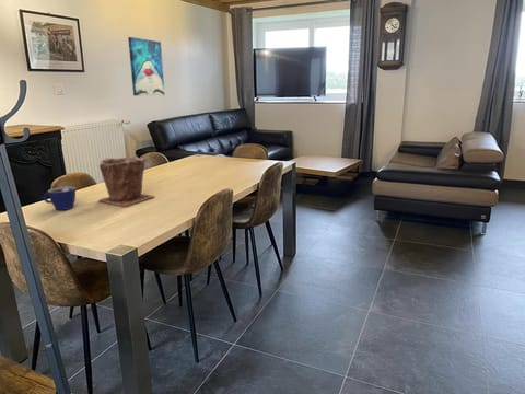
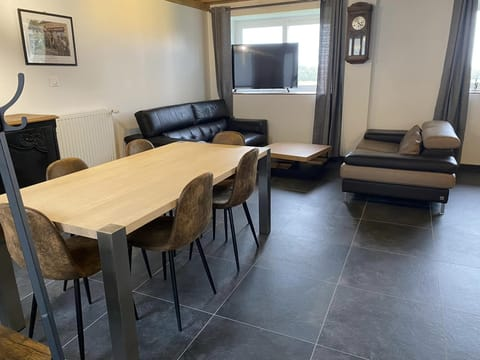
- cup [42,185,77,211]
- wall art [127,36,166,96]
- plant pot [97,157,156,207]
